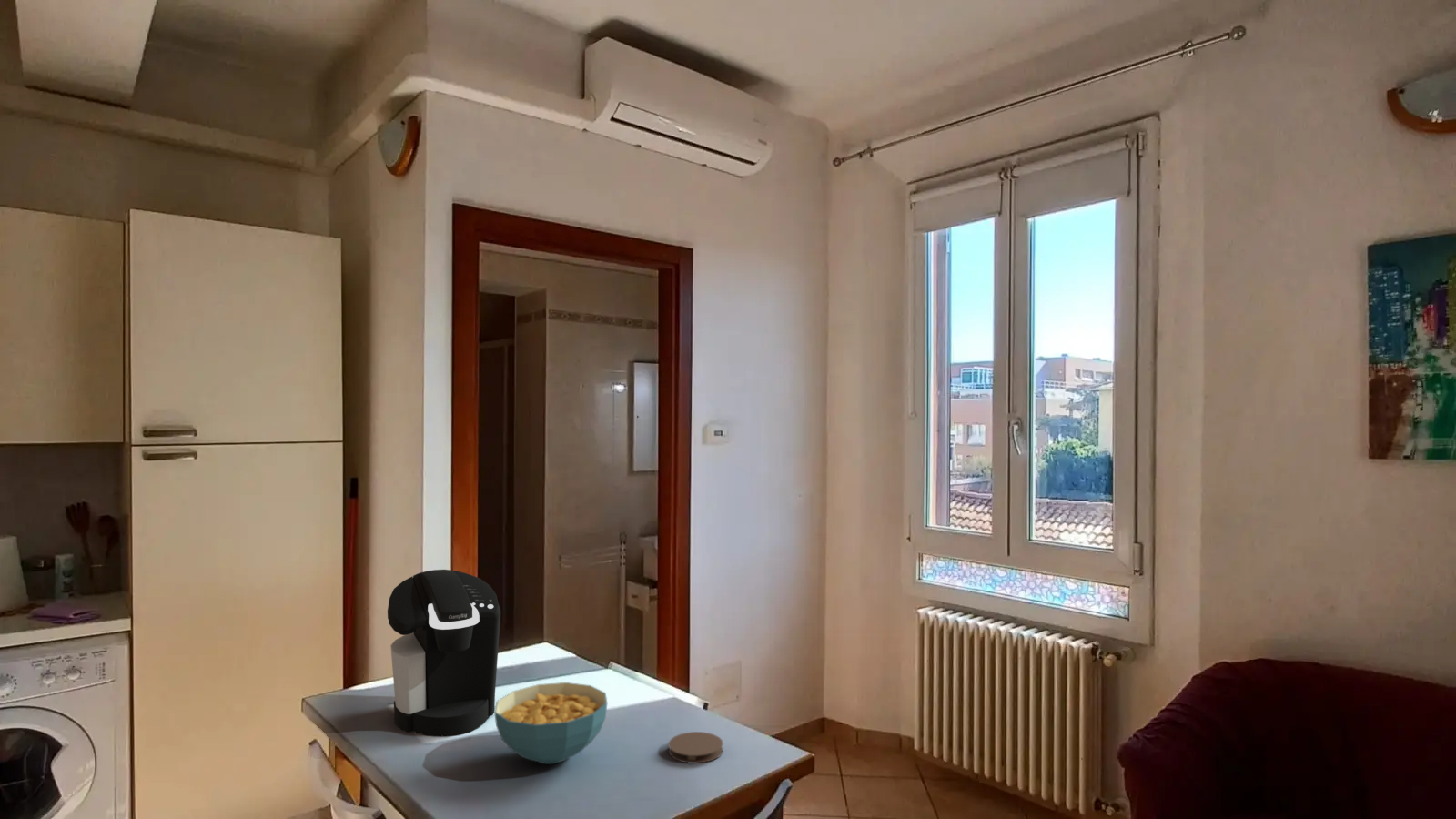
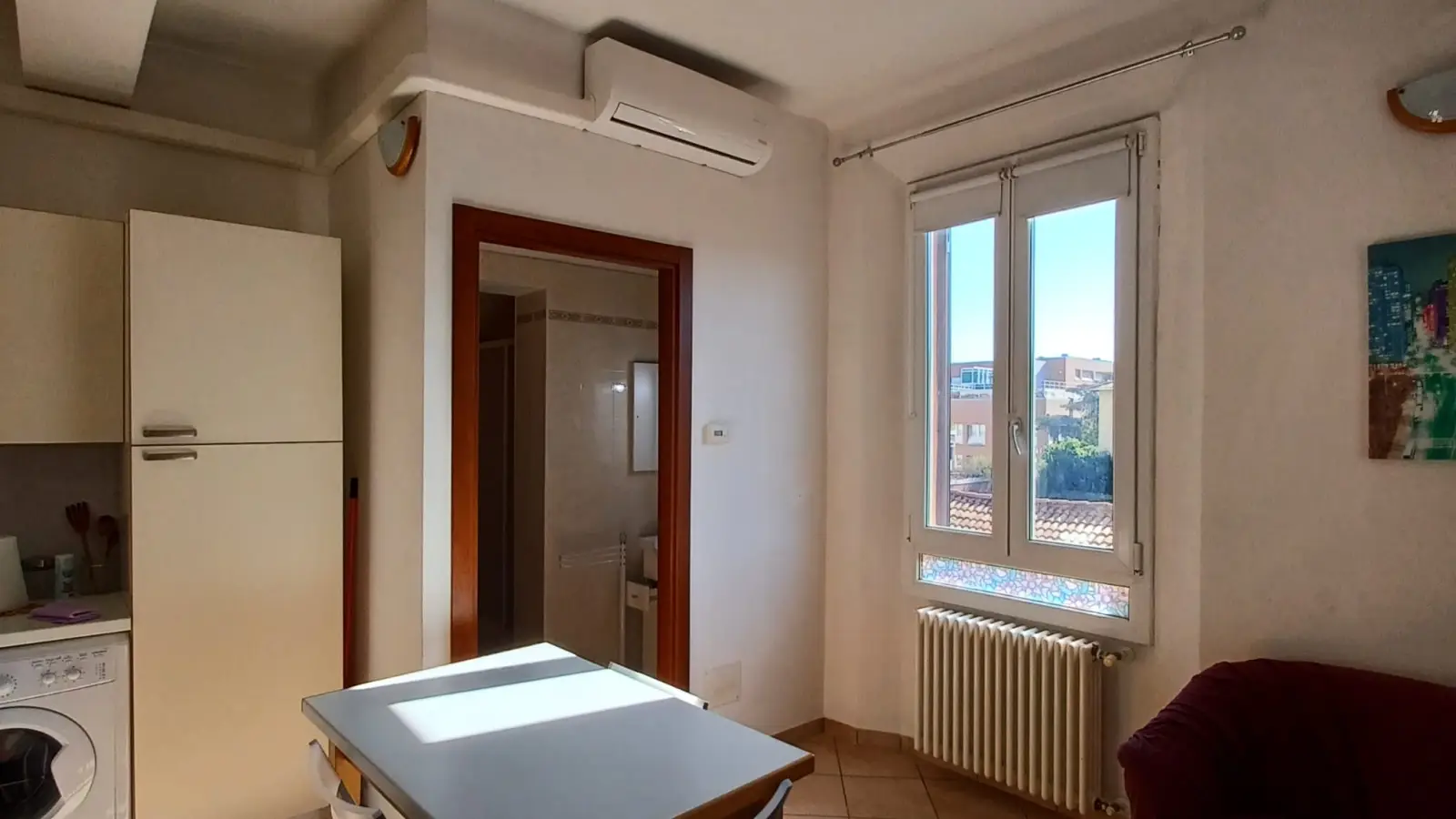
- coffee maker [387,569,501,738]
- coaster [668,731,723,764]
- cereal bowl [494,682,608,765]
